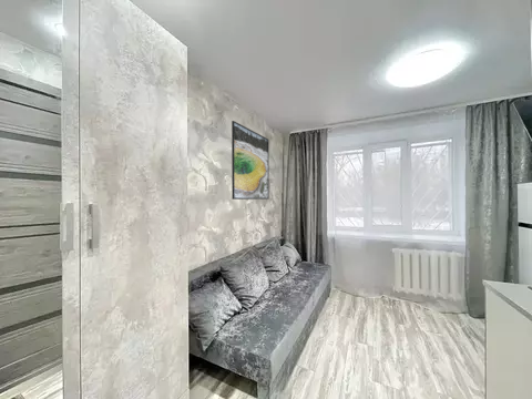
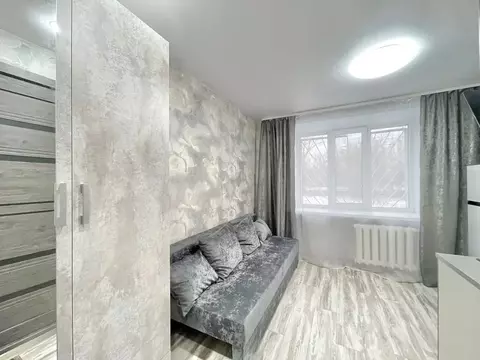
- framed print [231,120,270,201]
